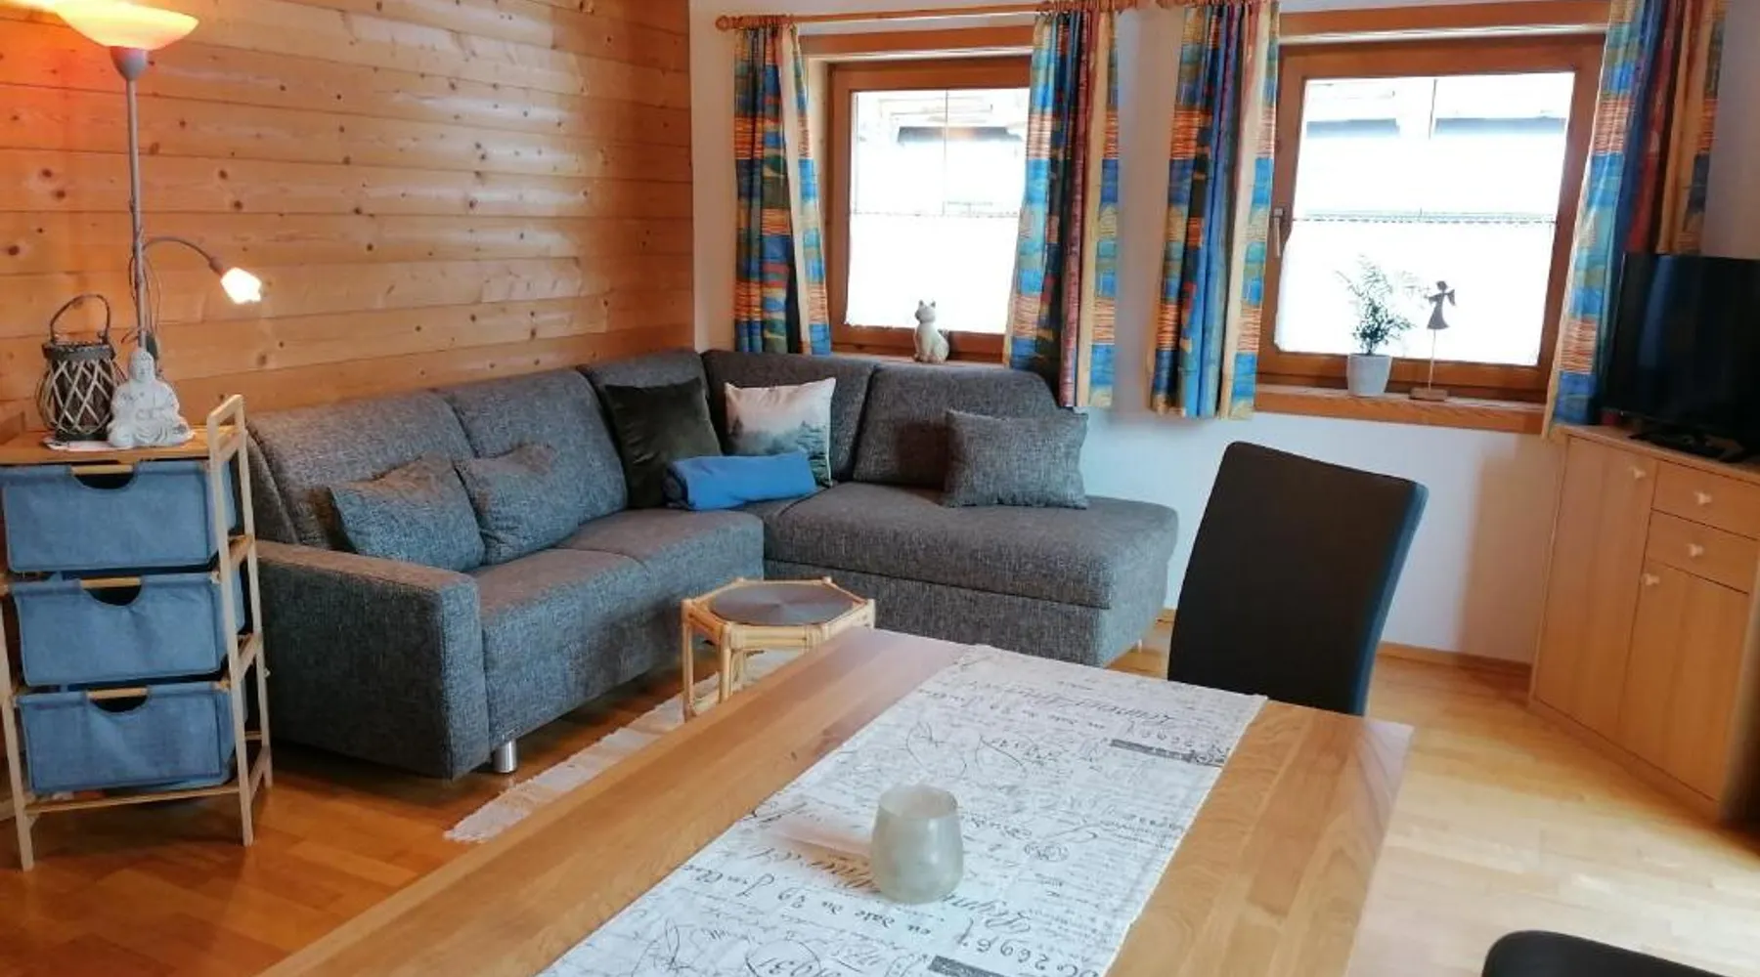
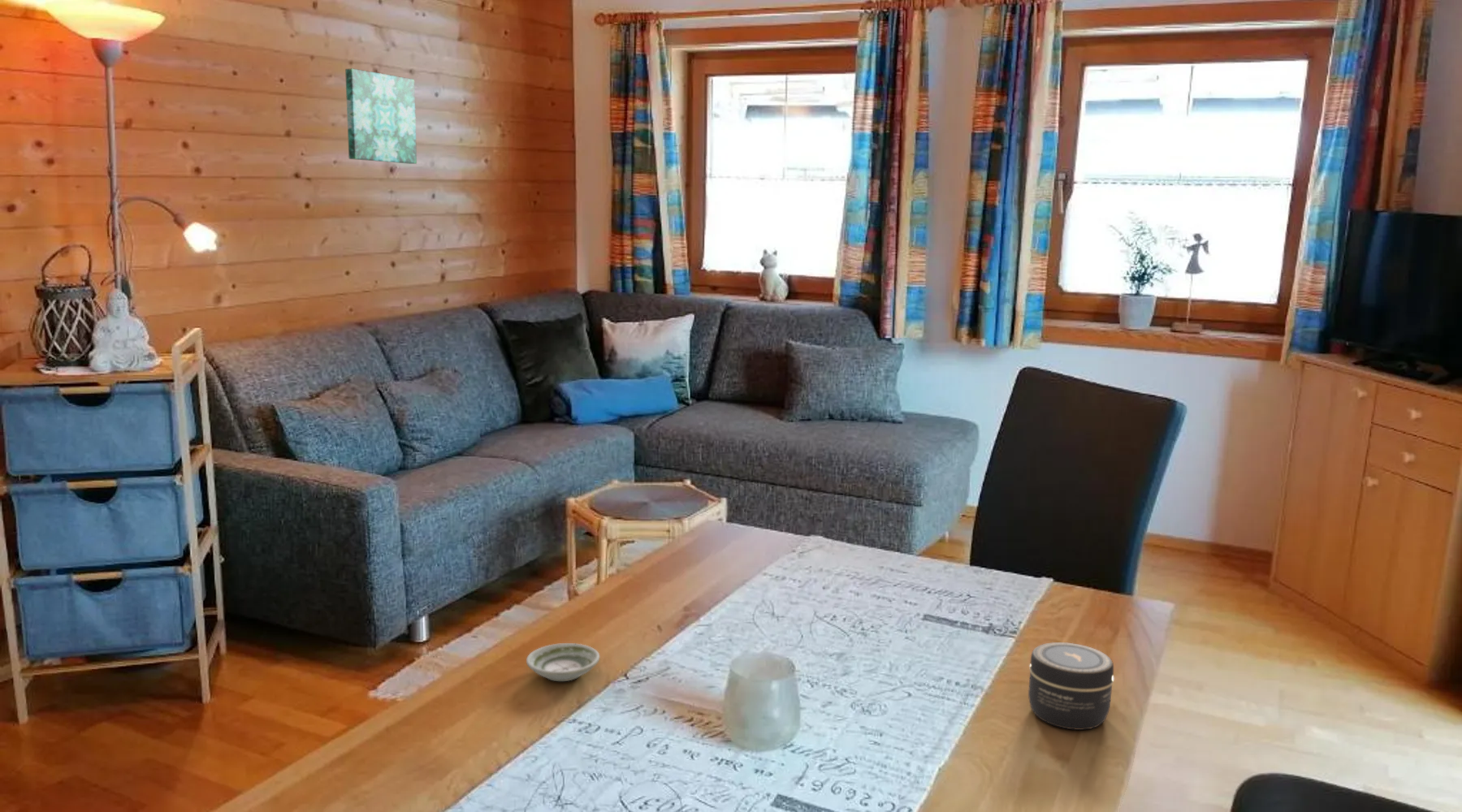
+ jar [1027,641,1114,731]
+ wall art [344,67,417,165]
+ saucer [526,642,600,682]
